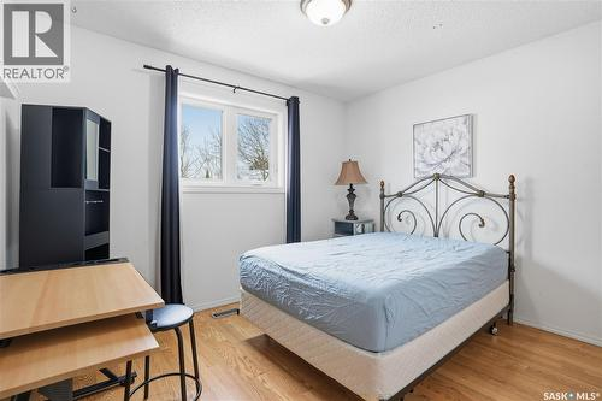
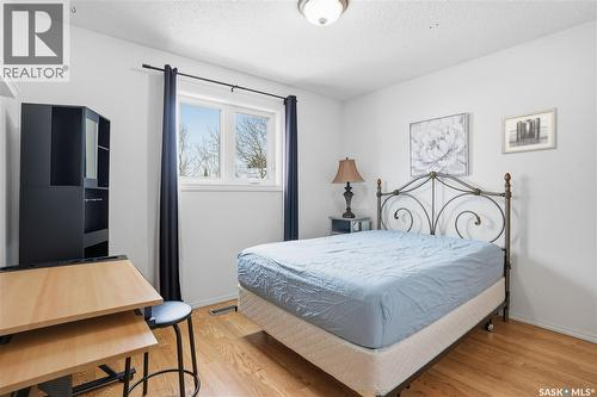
+ wall art [500,107,558,155]
